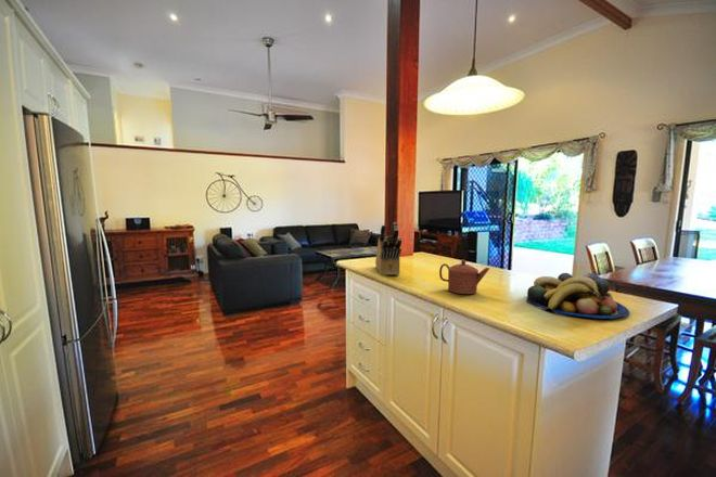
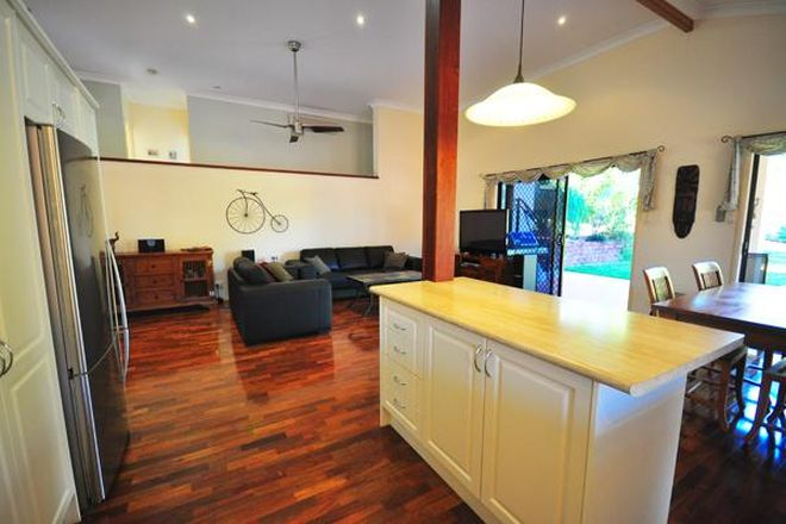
- fruit bowl [525,272,630,320]
- knife block [374,221,402,276]
- teapot [438,258,490,295]
